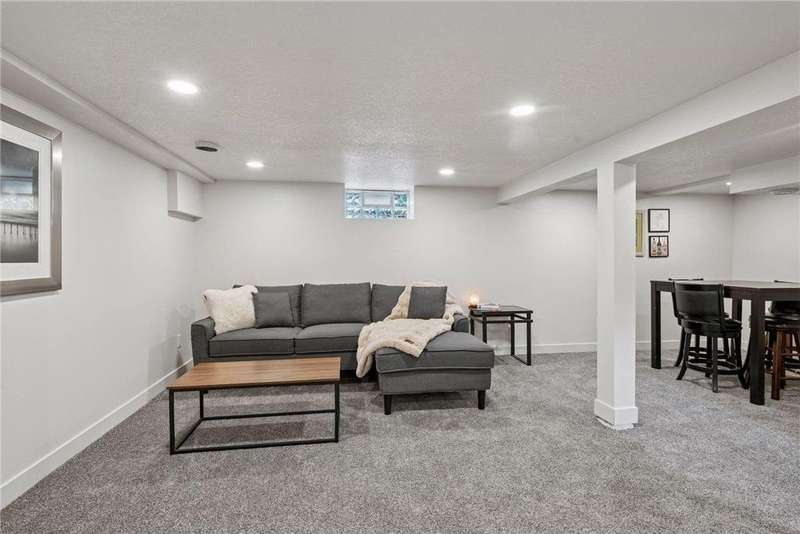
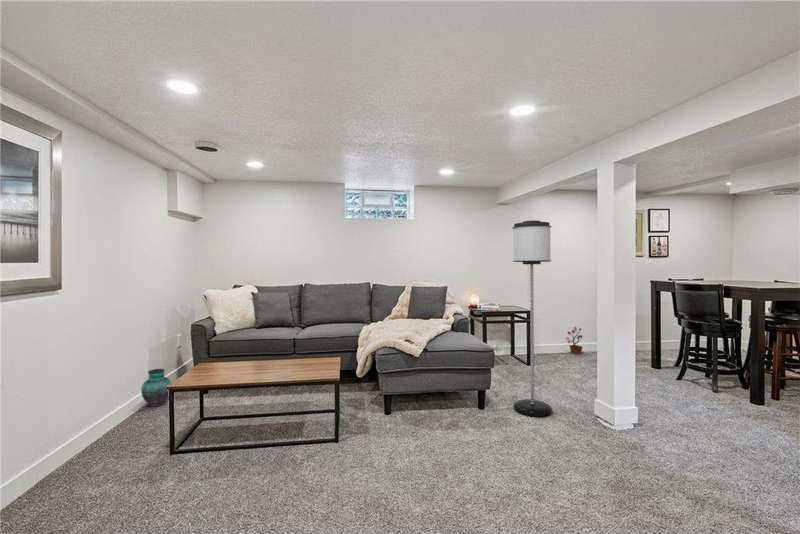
+ vase [140,368,172,407]
+ potted plant [565,326,584,355]
+ floor lamp [511,220,553,418]
